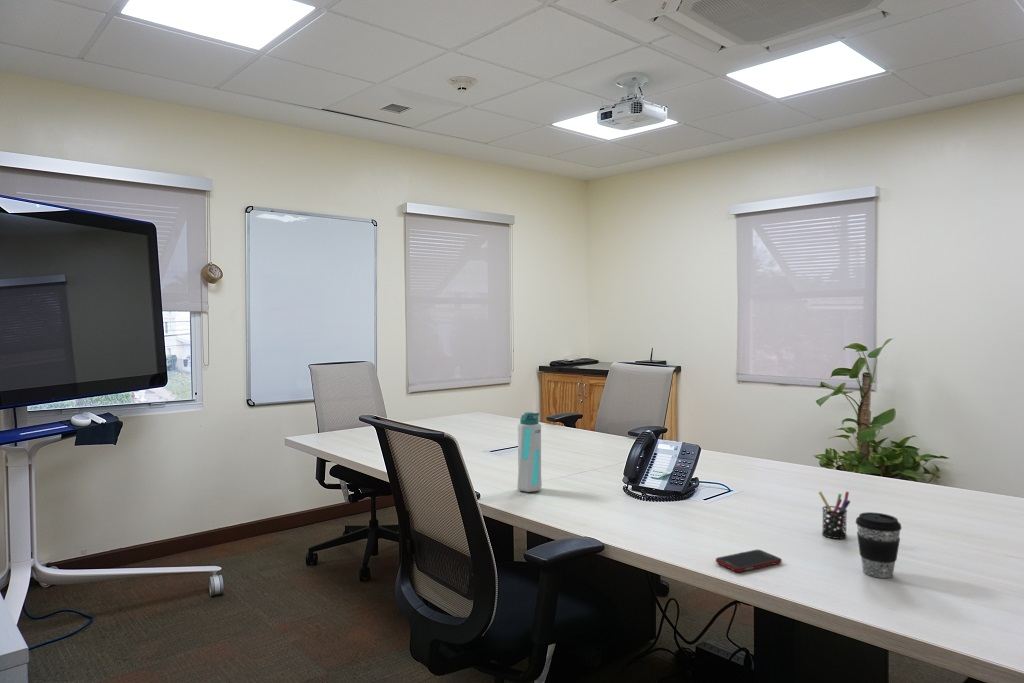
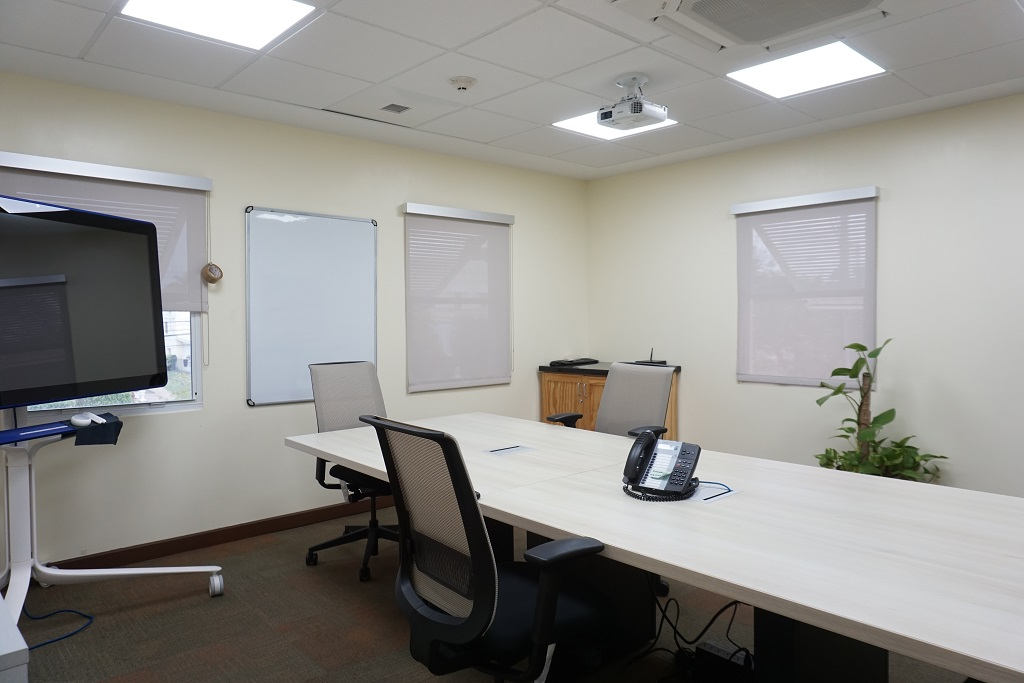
- cell phone [715,549,783,573]
- water bottle [516,411,543,493]
- coffee cup [855,511,902,579]
- pen holder [817,490,851,540]
